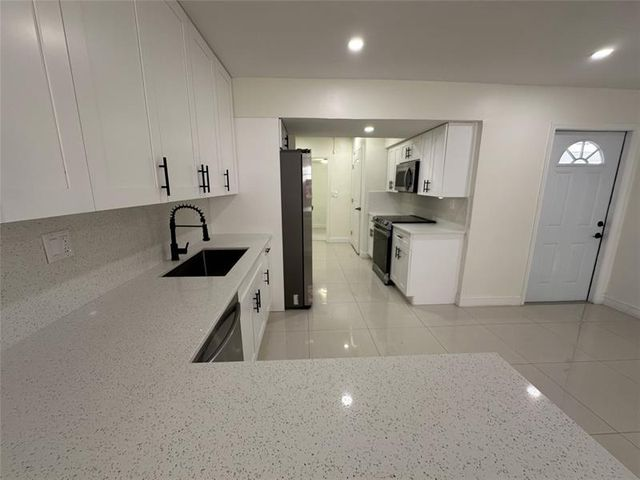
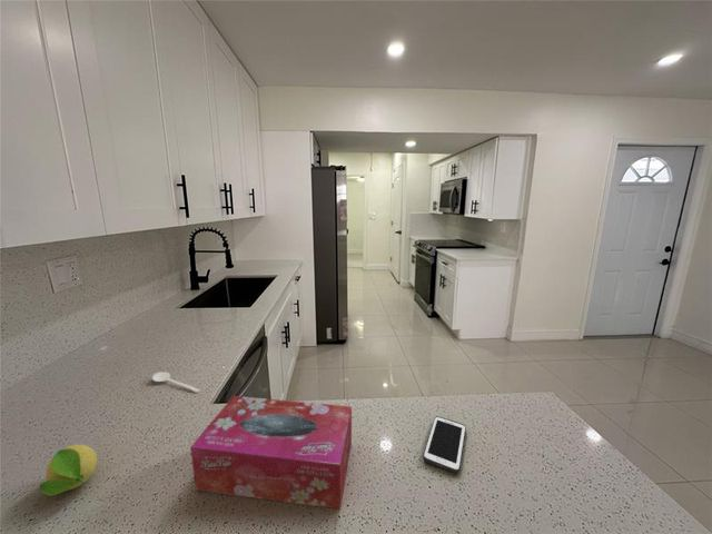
+ tissue box [189,395,353,511]
+ stirrer [151,370,200,394]
+ fruit [38,444,98,496]
+ cell phone [423,415,467,474]
